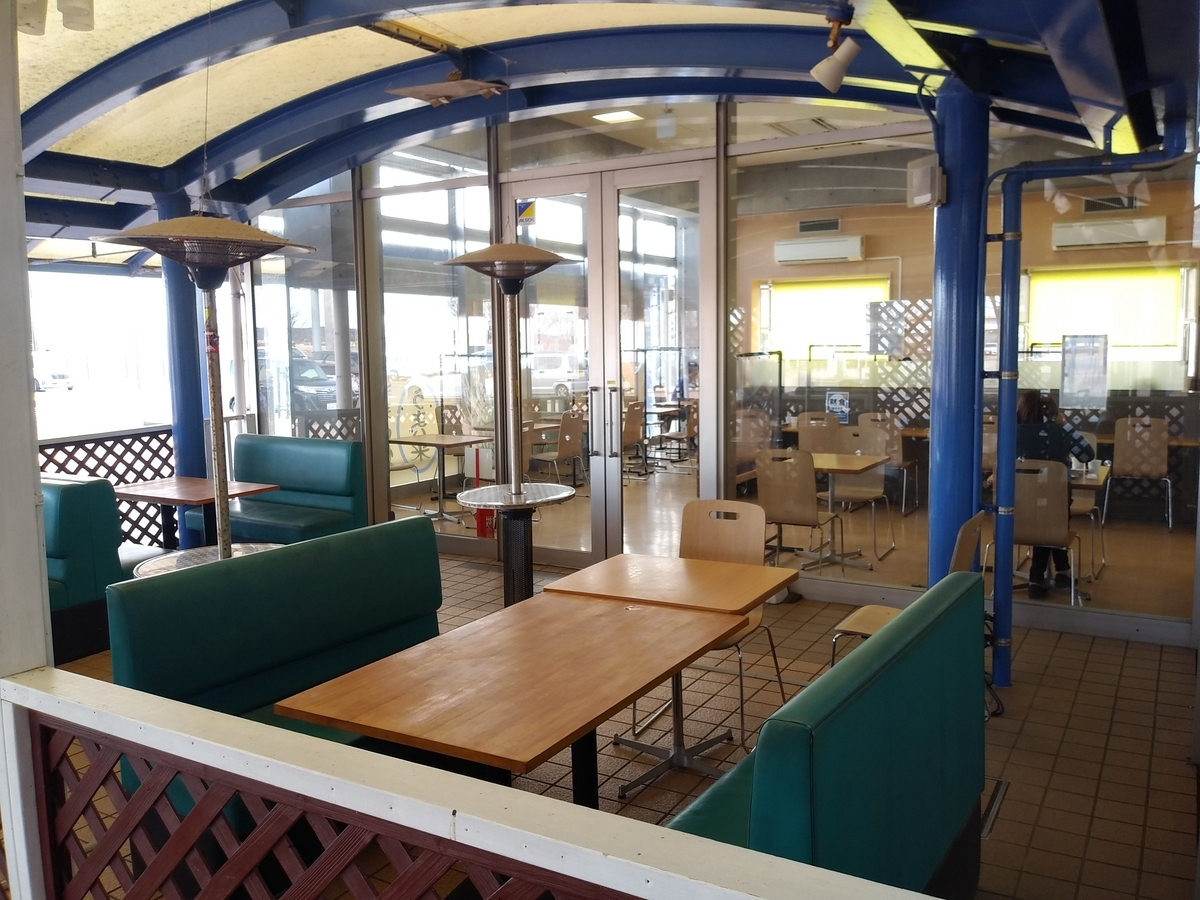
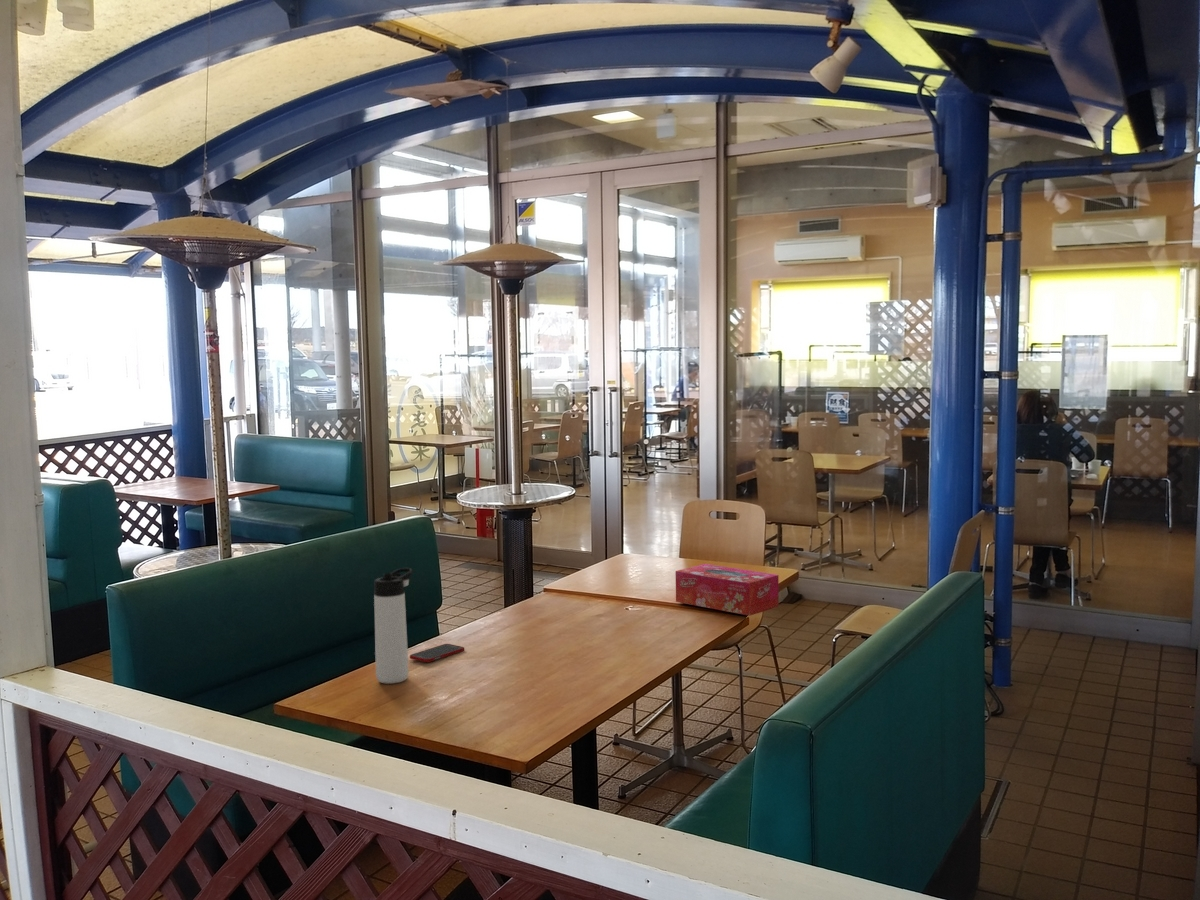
+ cell phone [409,643,465,663]
+ thermos bottle [373,567,413,685]
+ tissue box [675,563,780,617]
